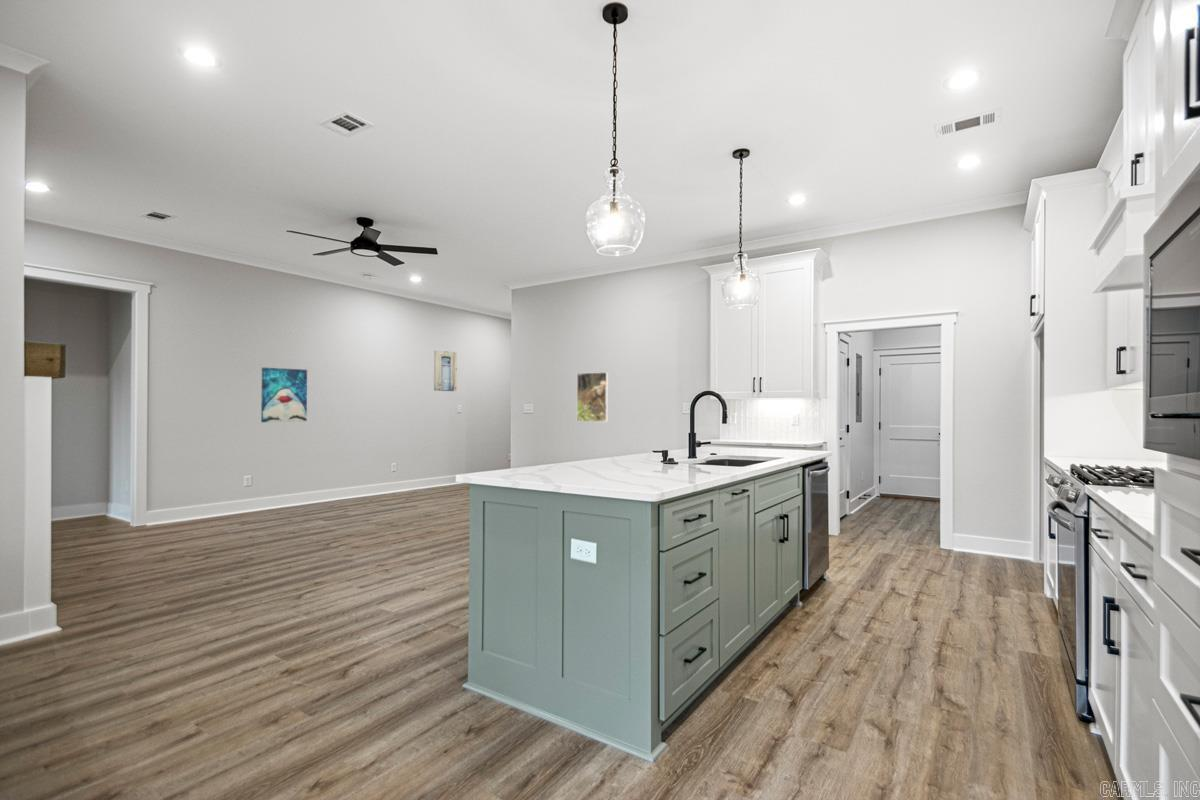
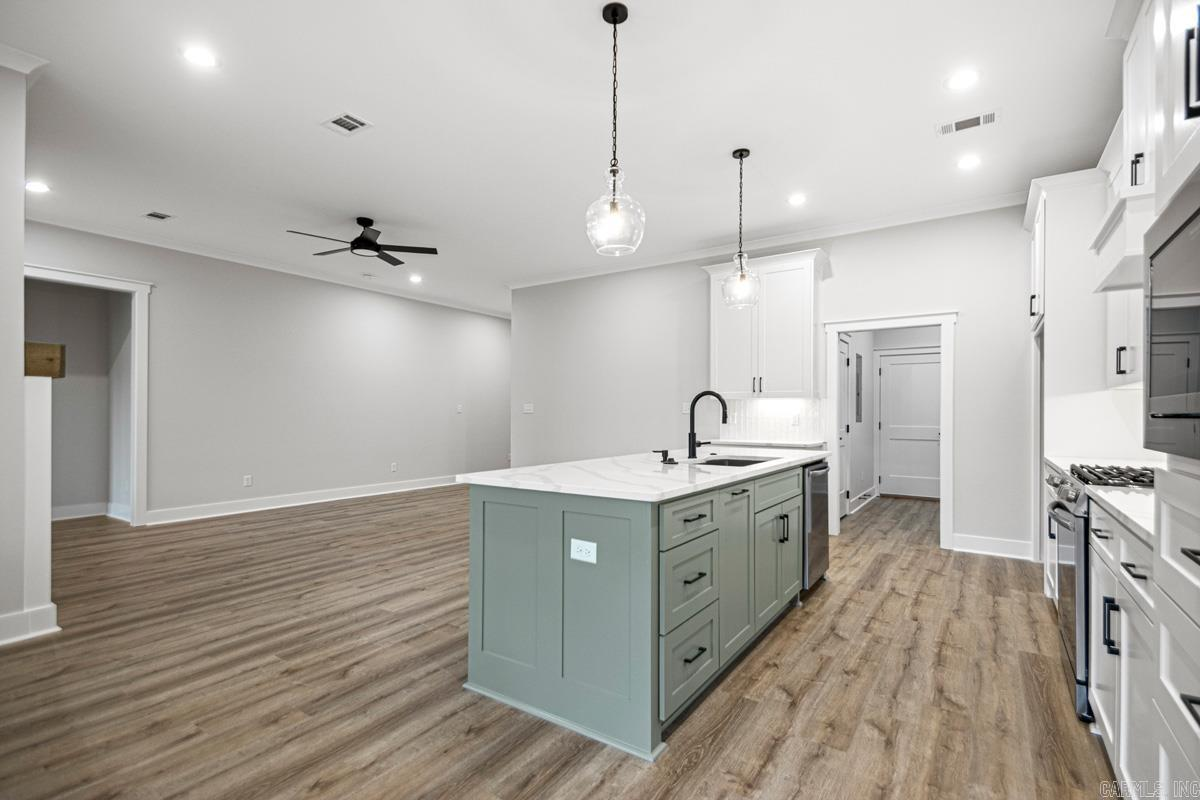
- wall art [433,350,458,392]
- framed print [576,371,609,423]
- wall art [260,367,308,423]
